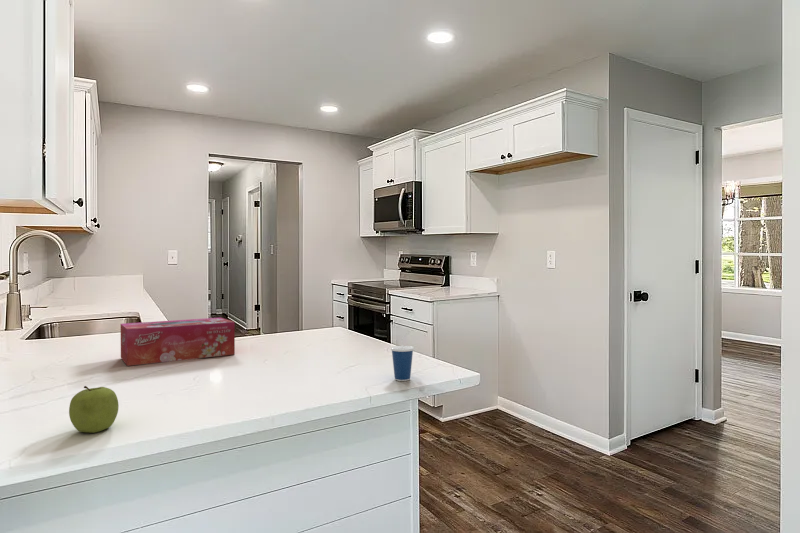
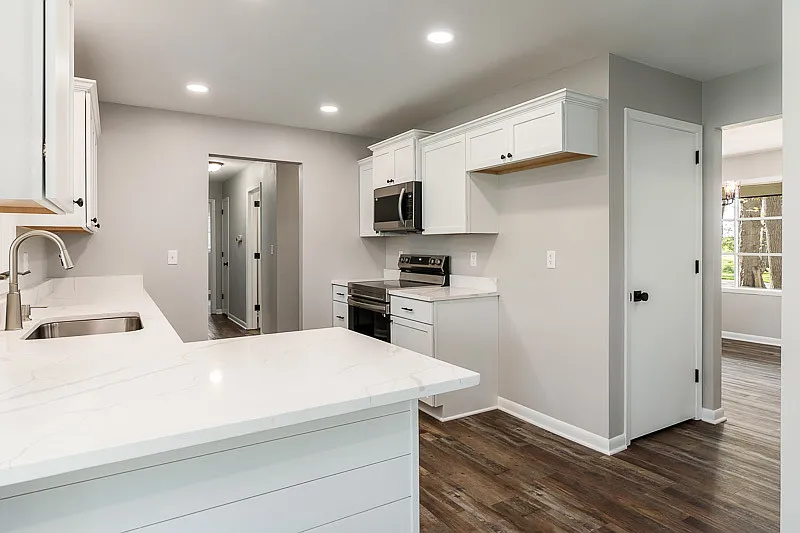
- cup [390,330,415,382]
- tissue box [120,317,236,367]
- fruit [68,385,120,434]
